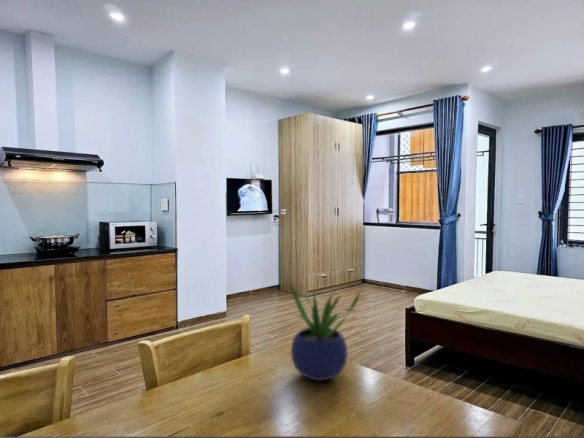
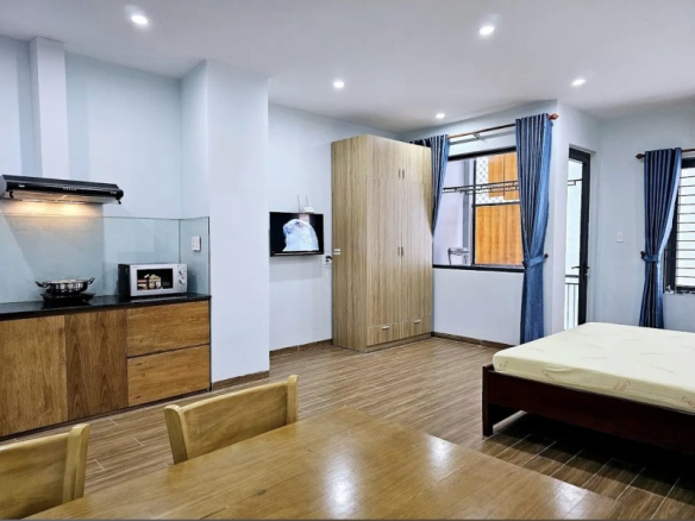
- potted plant [288,282,361,382]
